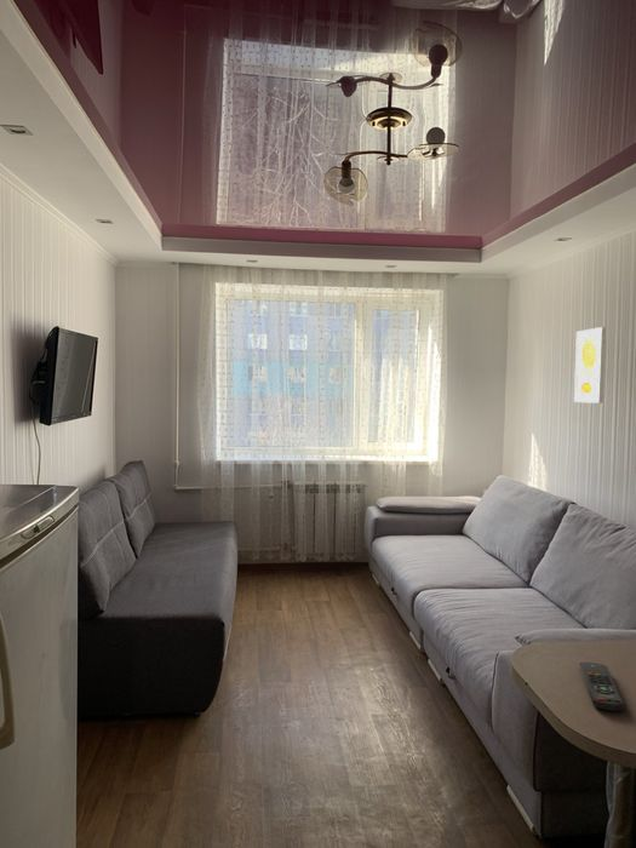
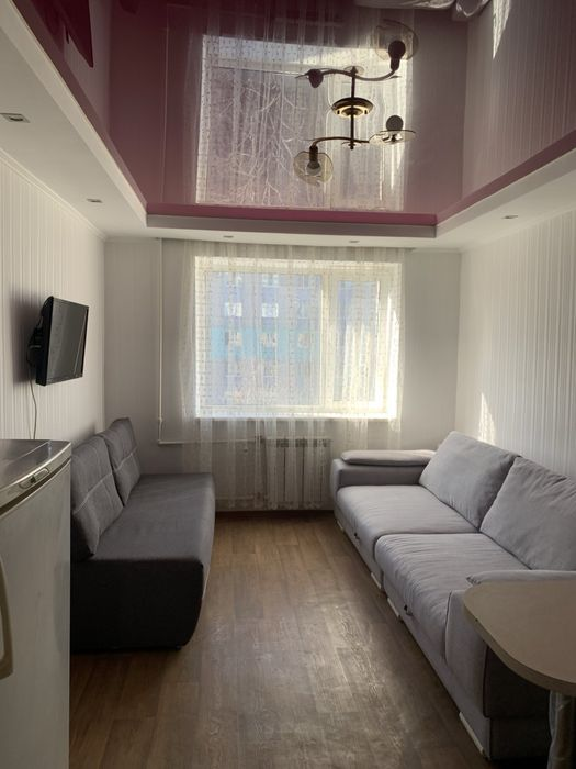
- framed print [573,326,607,405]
- remote control [578,661,626,712]
